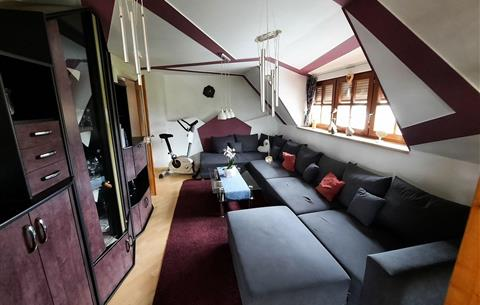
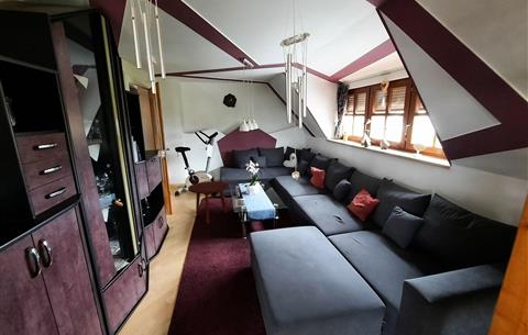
+ side table [187,180,230,224]
